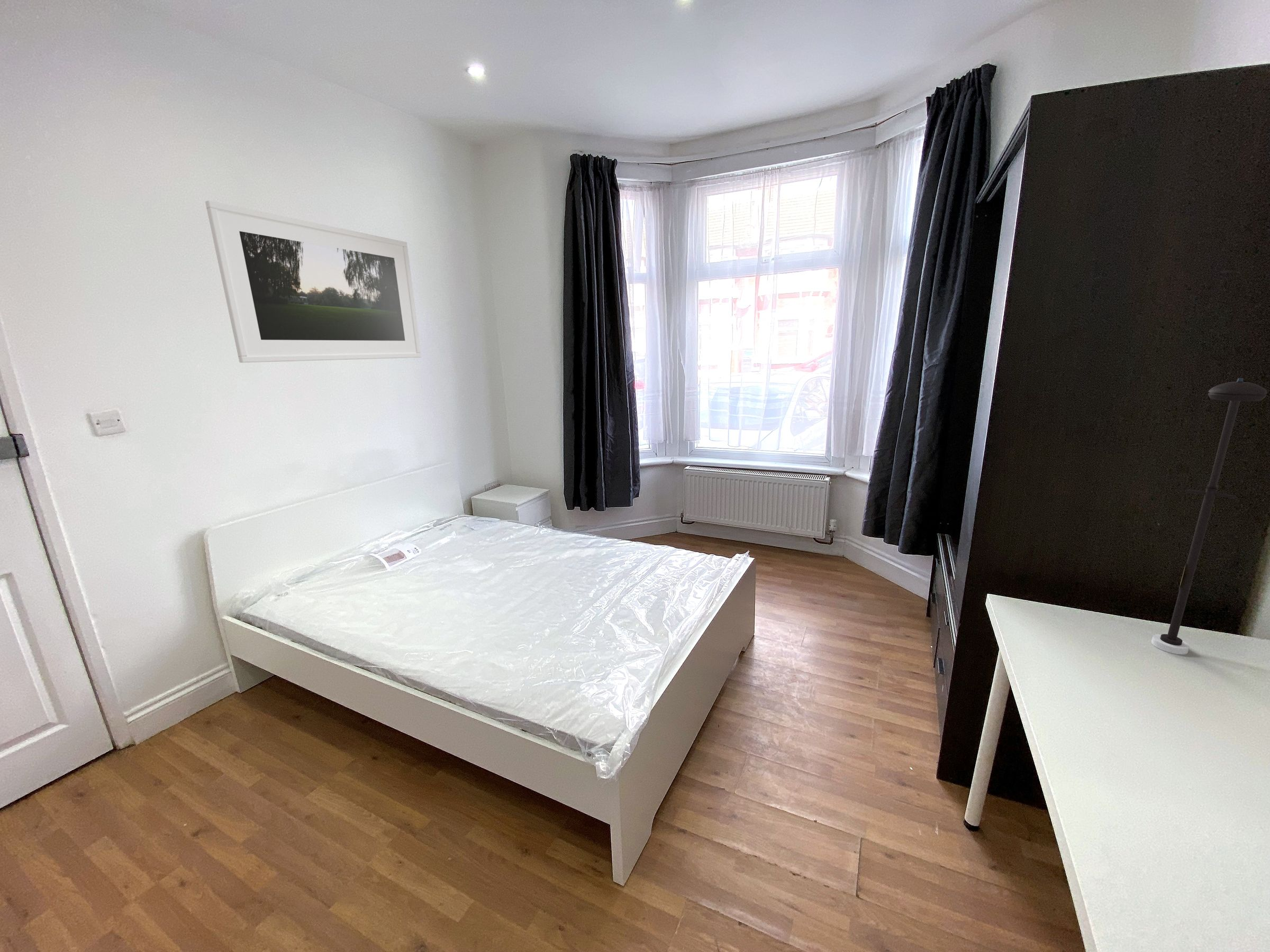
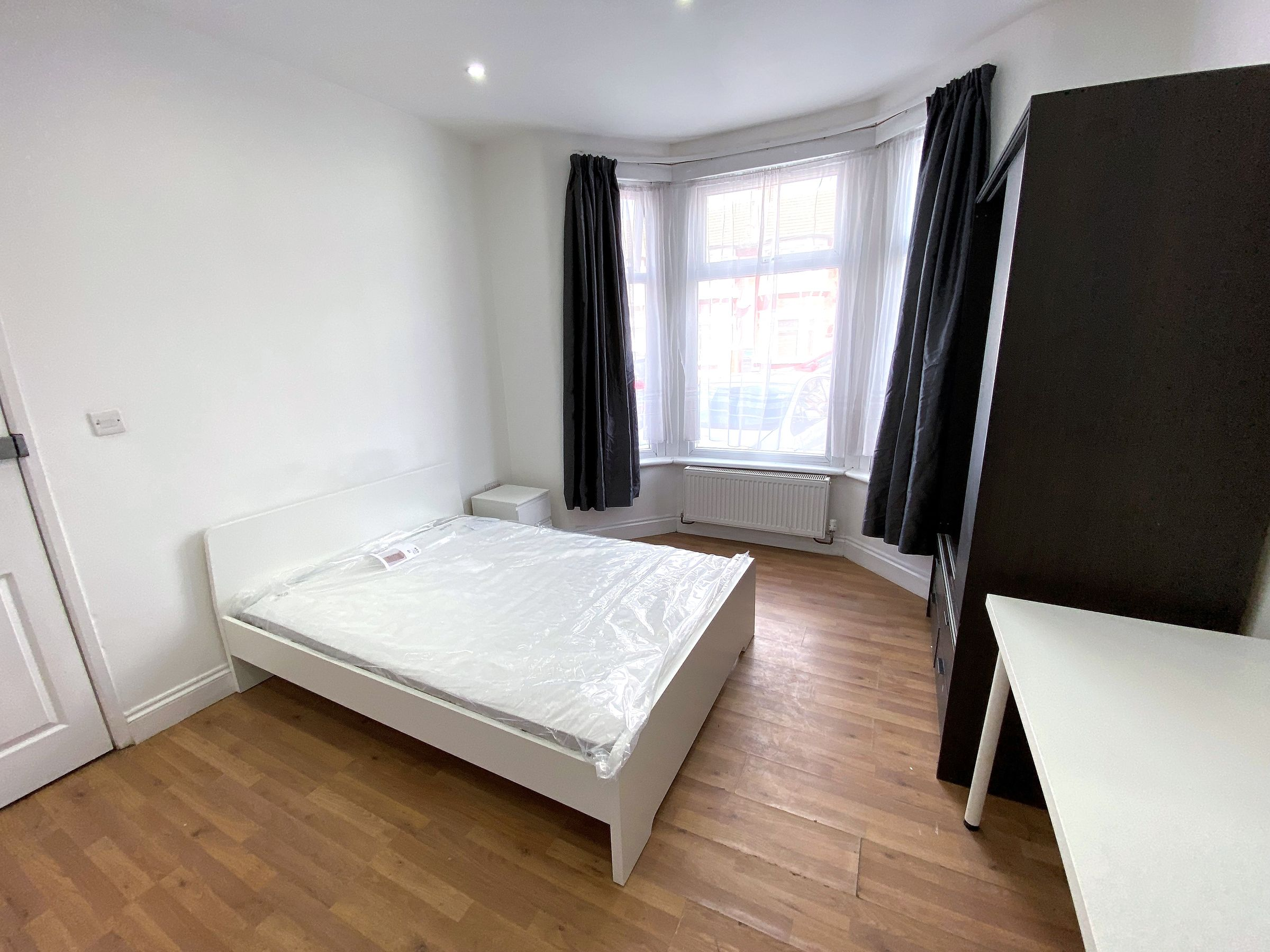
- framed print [205,200,422,363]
- desk lamp [1151,378,1268,655]
